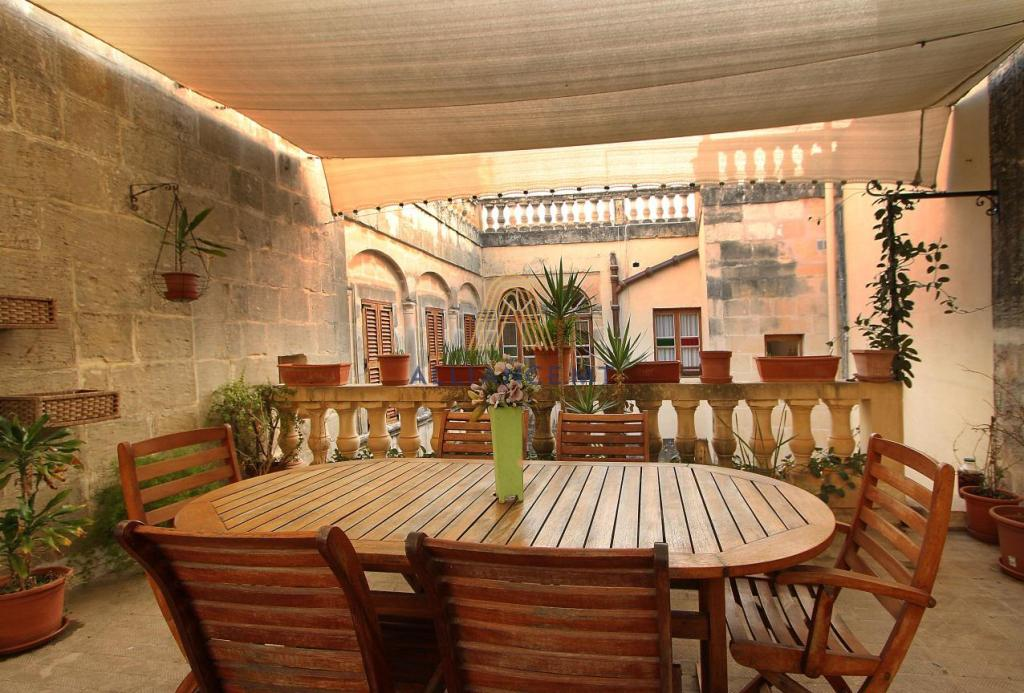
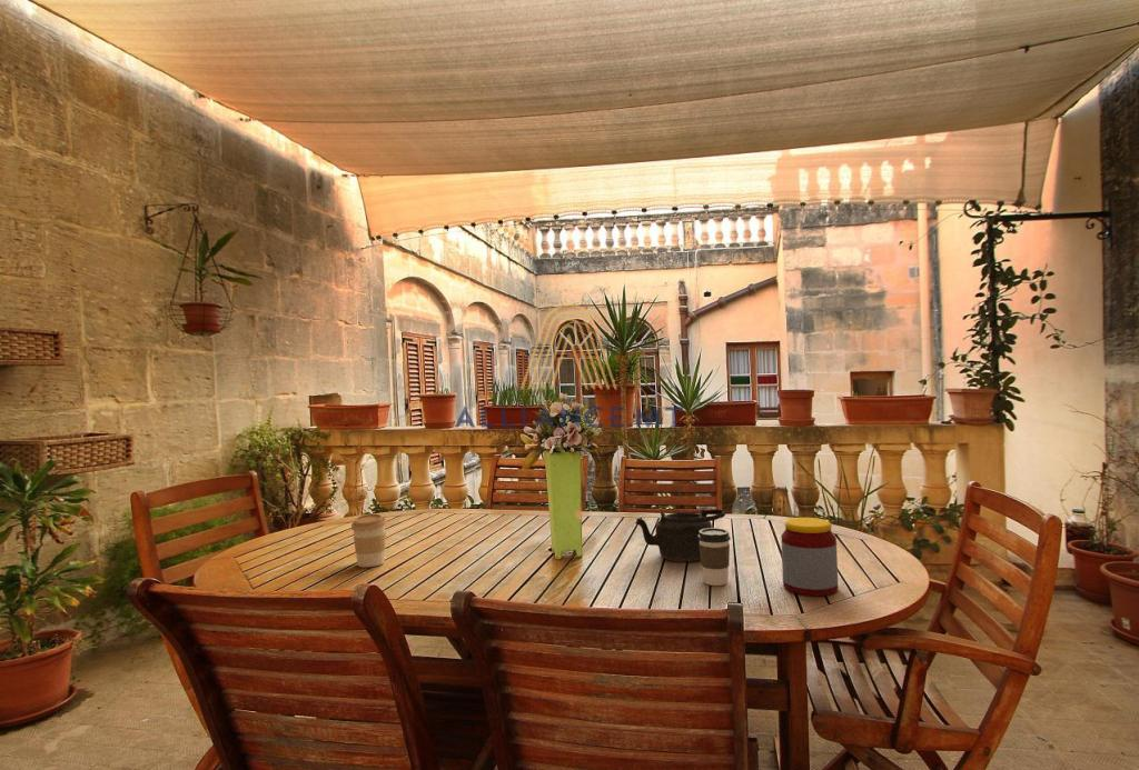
+ teapot [634,509,726,562]
+ coffee cup [697,527,732,587]
+ coffee cup [350,512,388,568]
+ jar [780,517,839,597]
